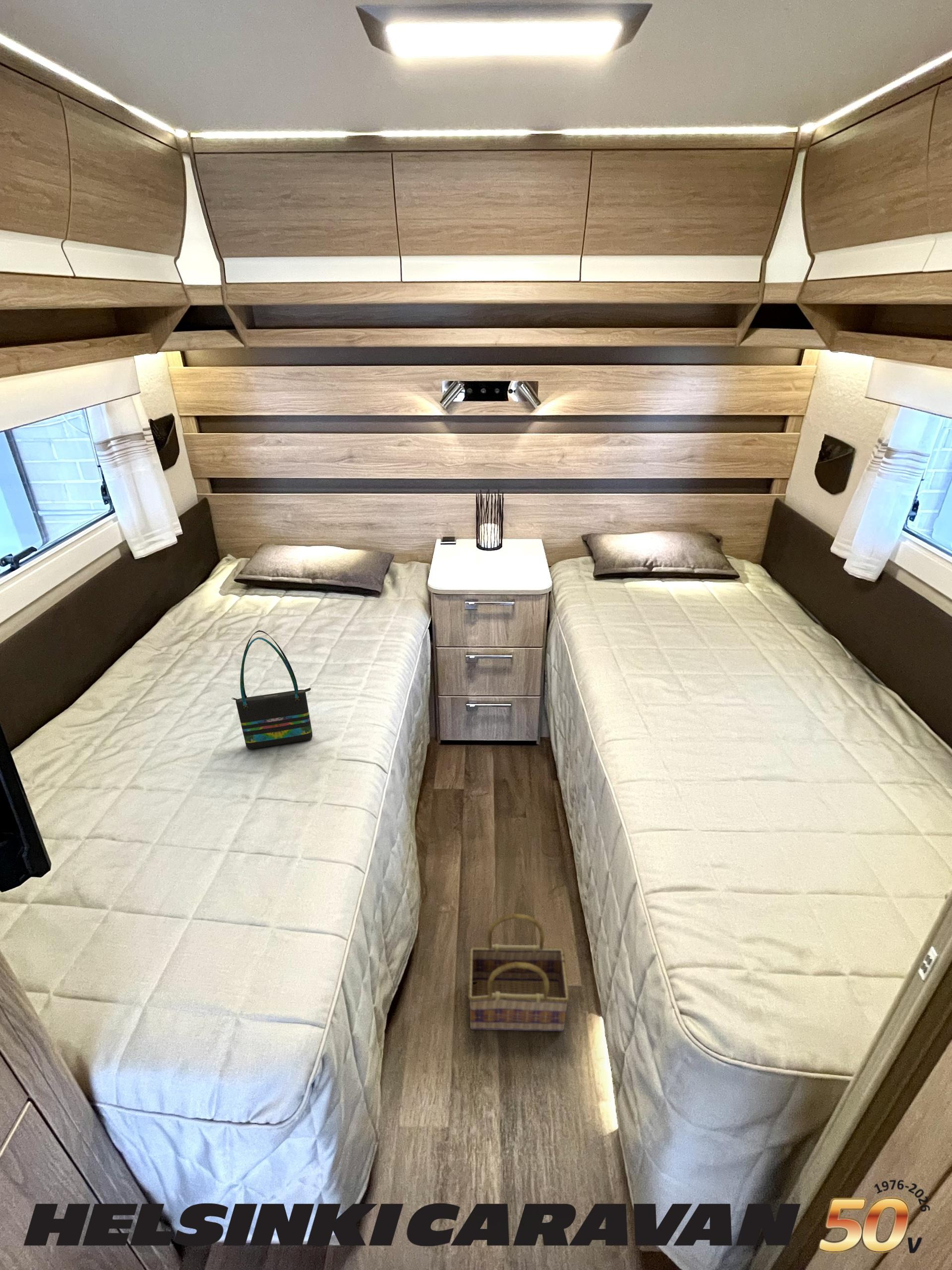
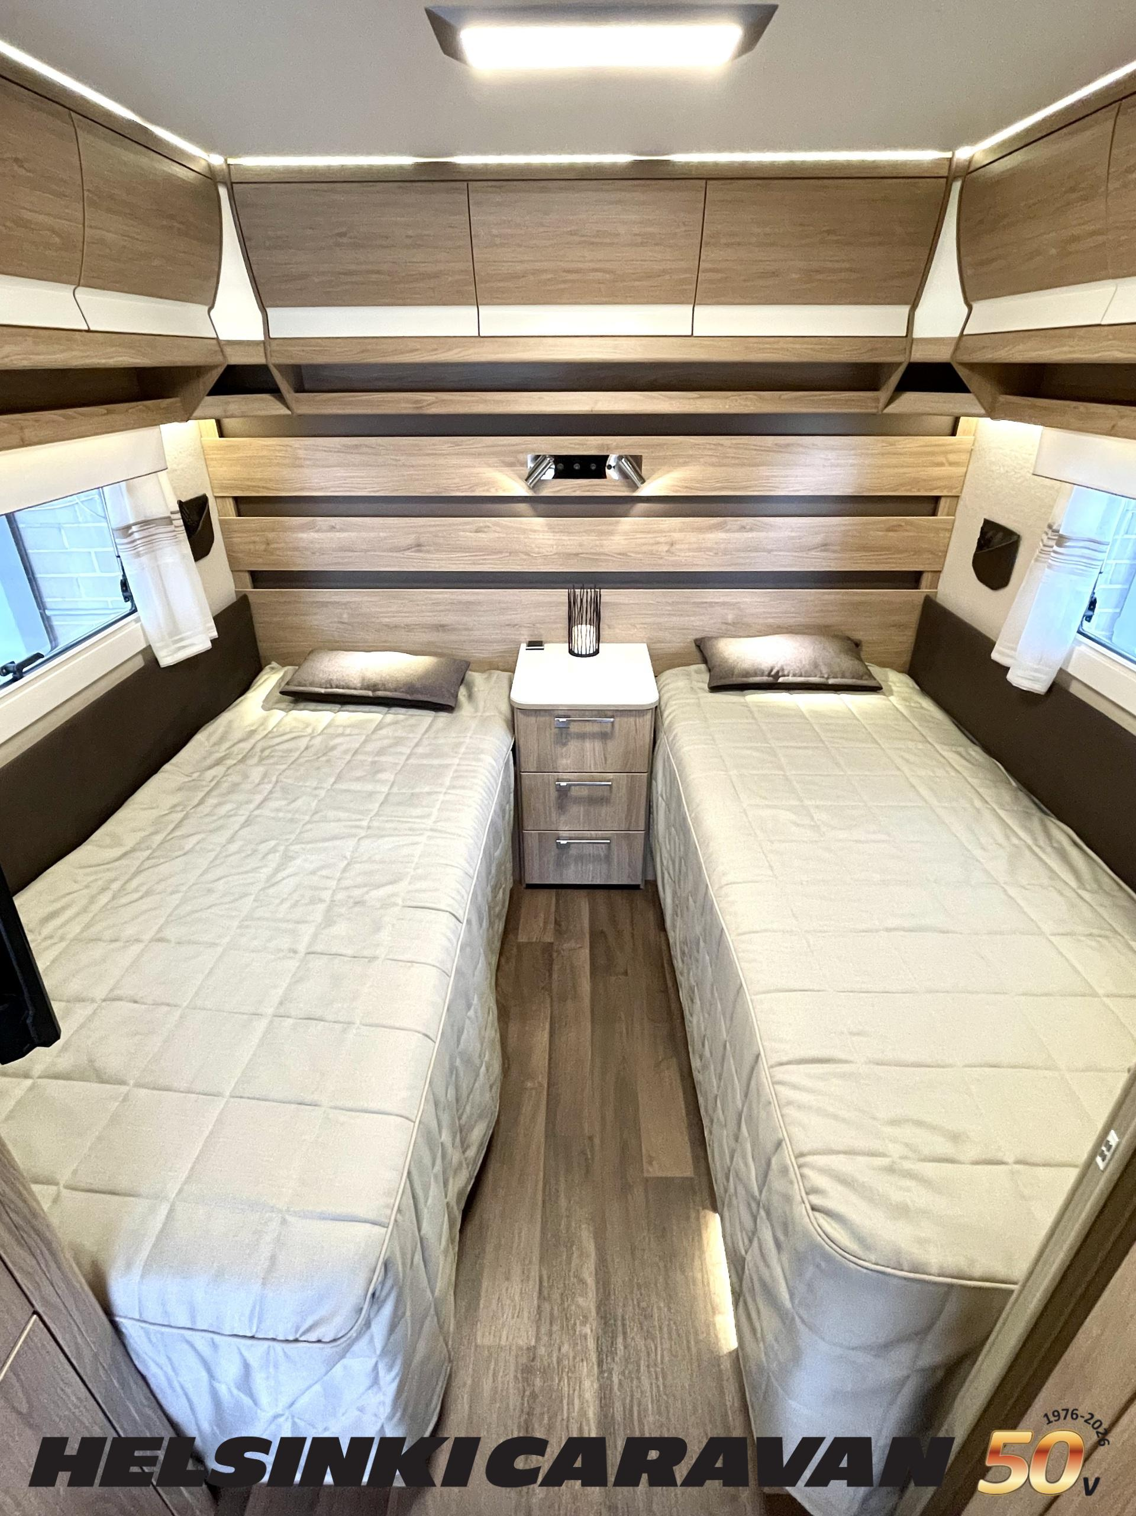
- tote bag [231,630,313,750]
- basket [468,913,570,1032]
